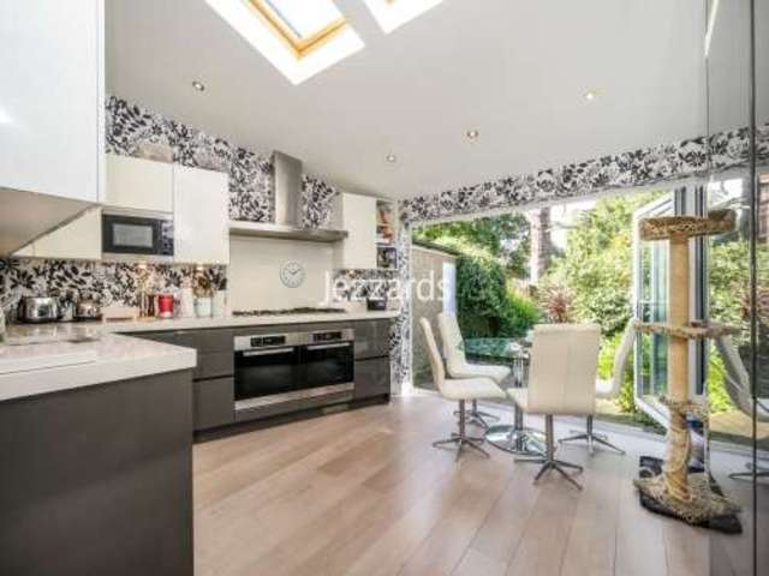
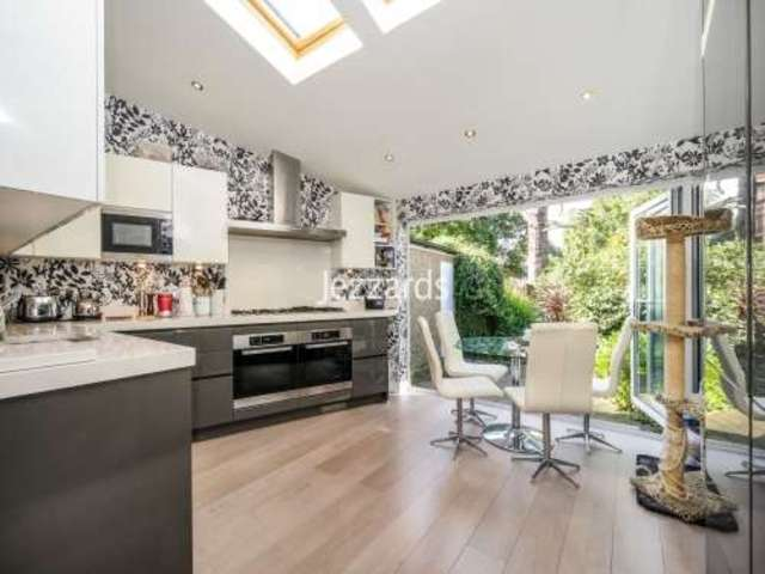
- wall clock [279,259,306,289]
